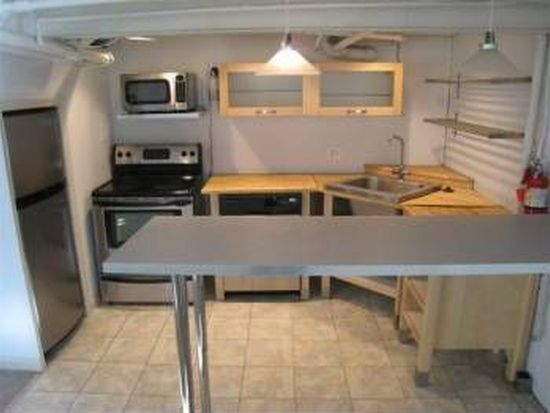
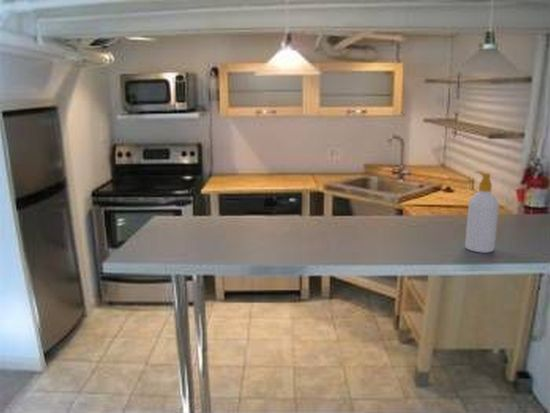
+ soap bottle [464,170,500,254]
